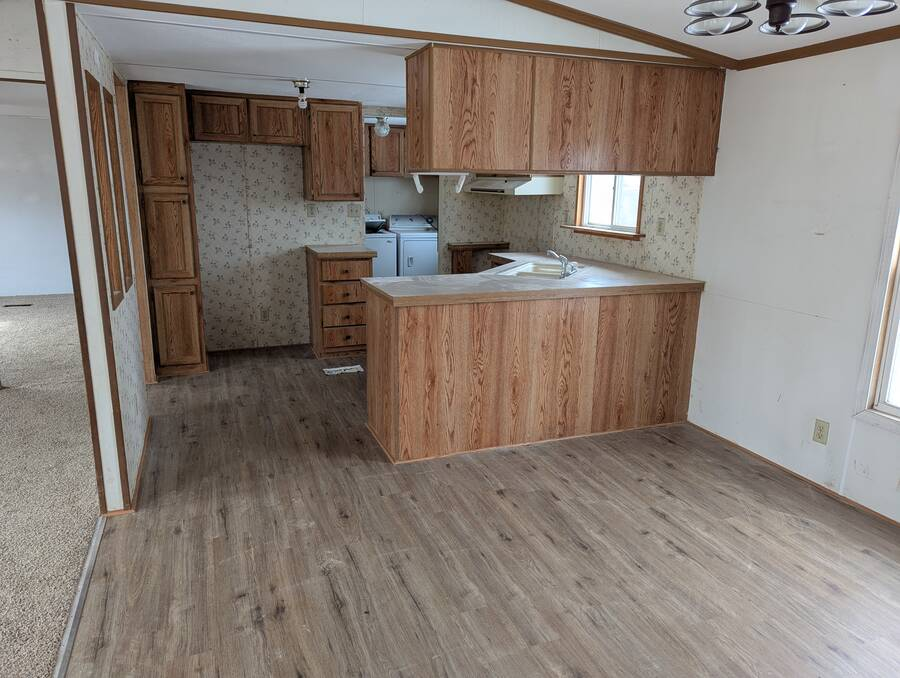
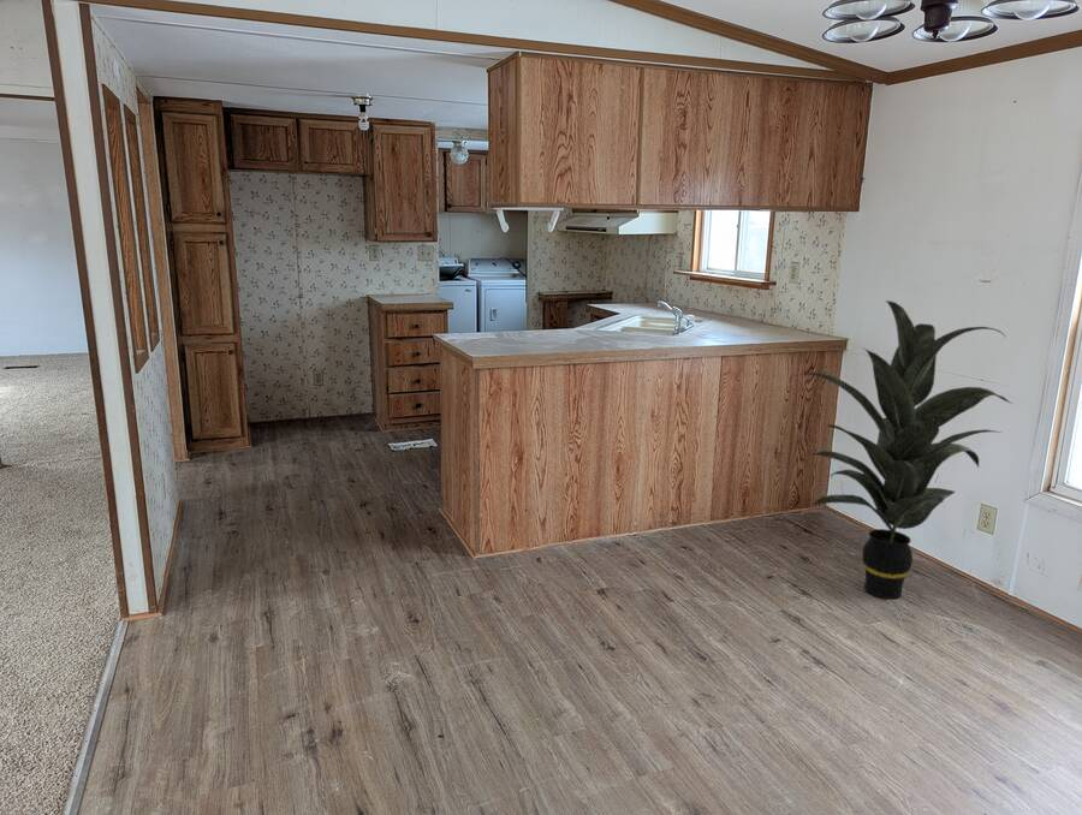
+ indoor plant [799,299,1013,600]
